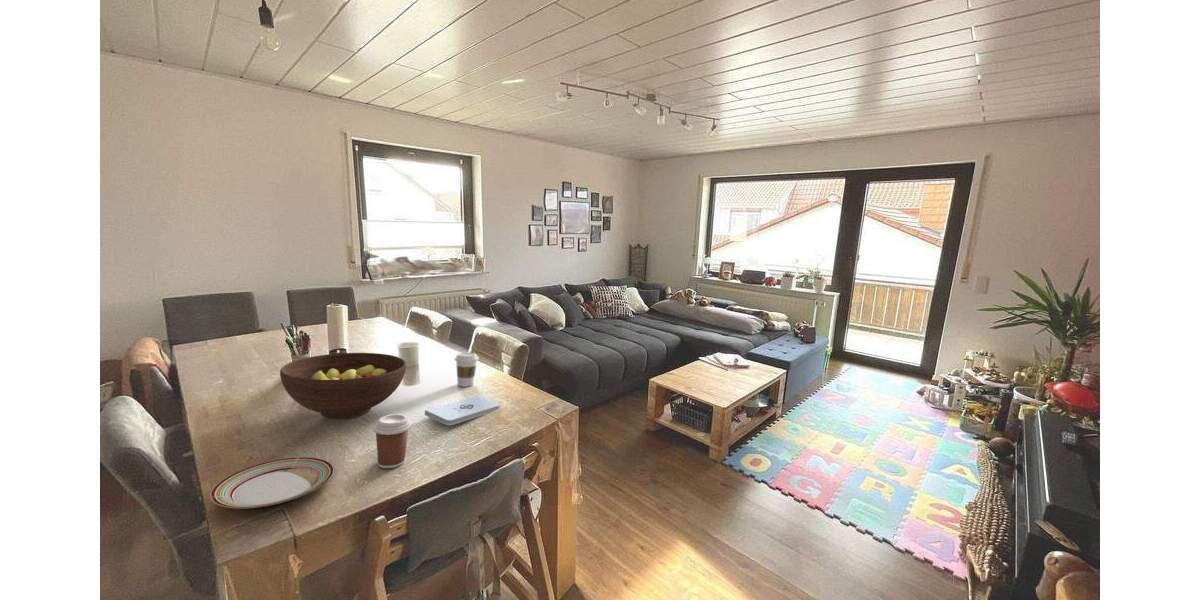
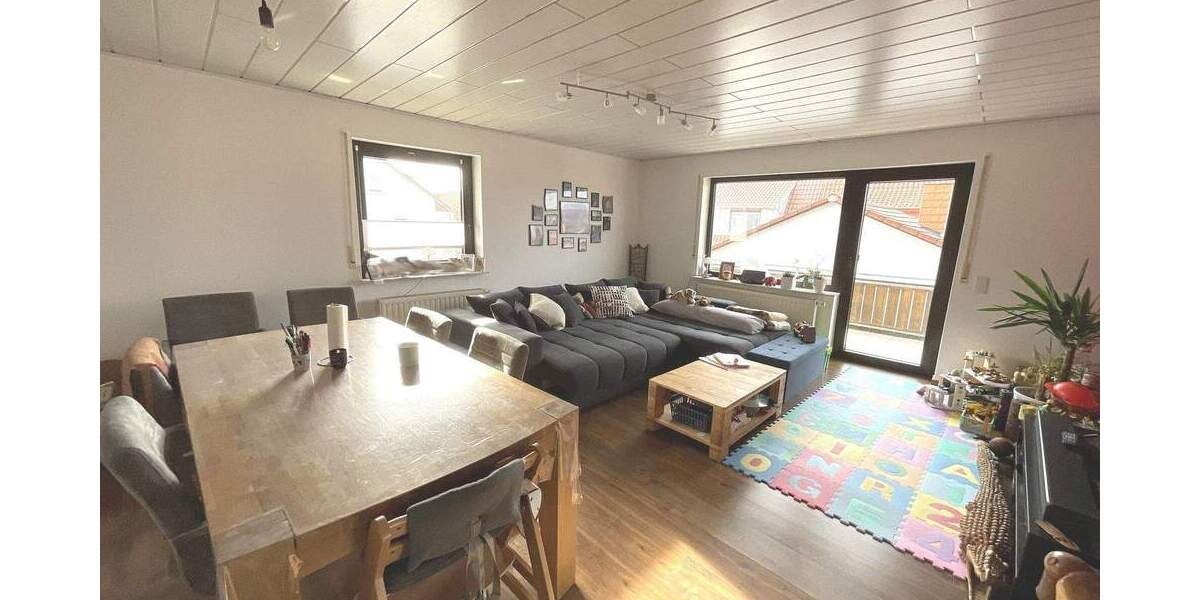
- coffee cup [454,351,480,388]
- notepad [424,395,501,426]
- plate [210,456,335,509]
- fruit bowl [279,352,407,420]
- coffee cup [372,413,412,469]
